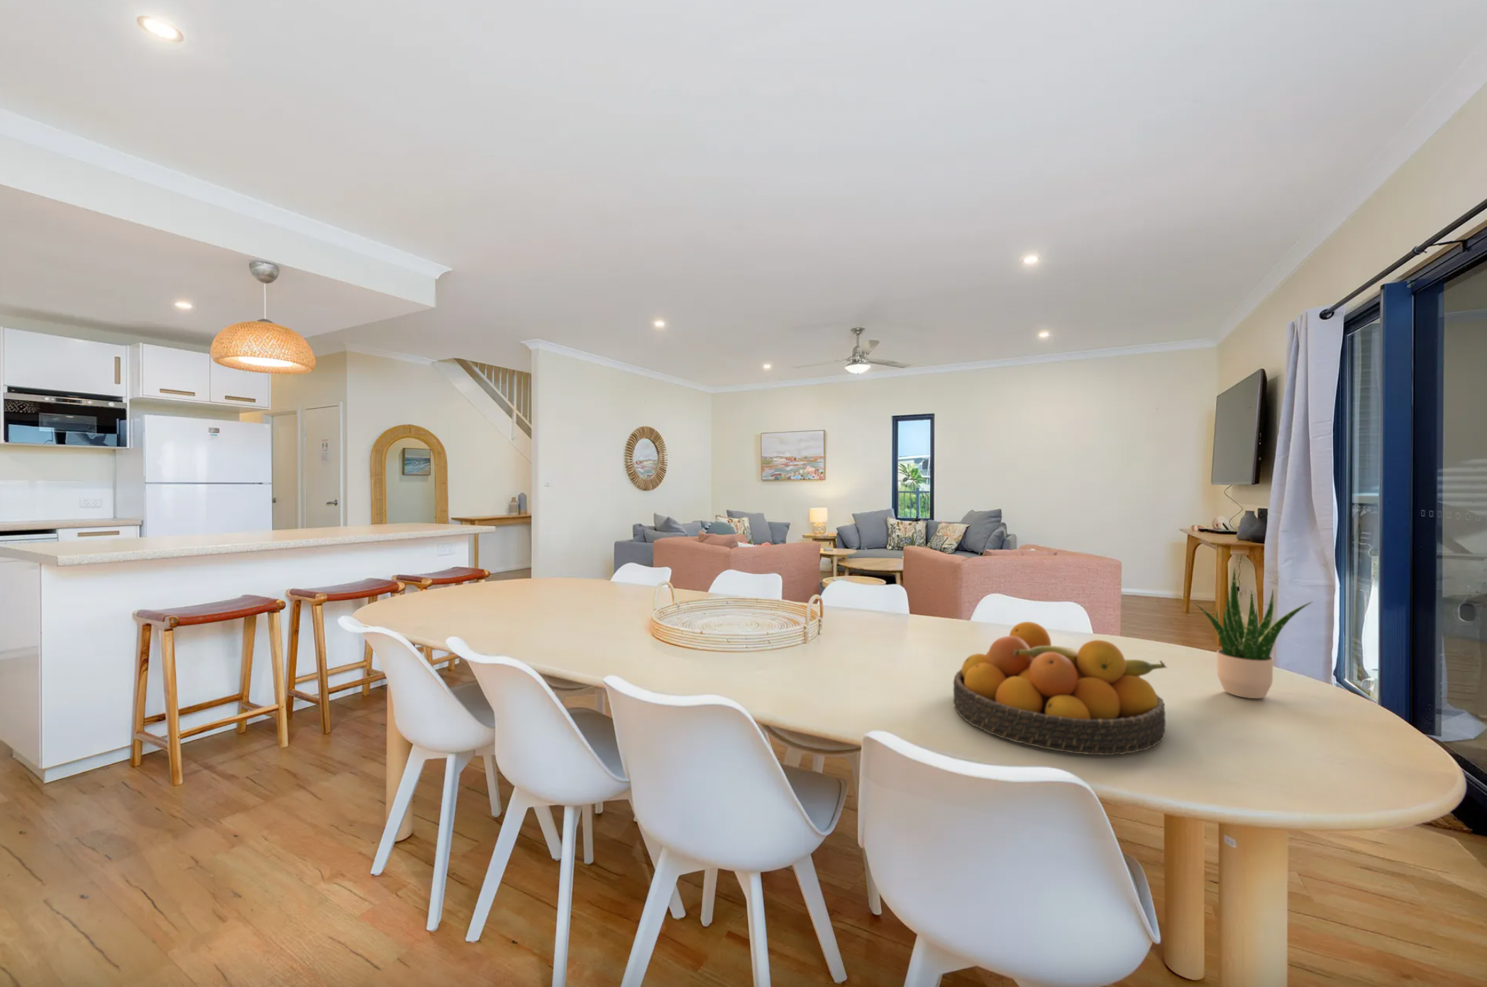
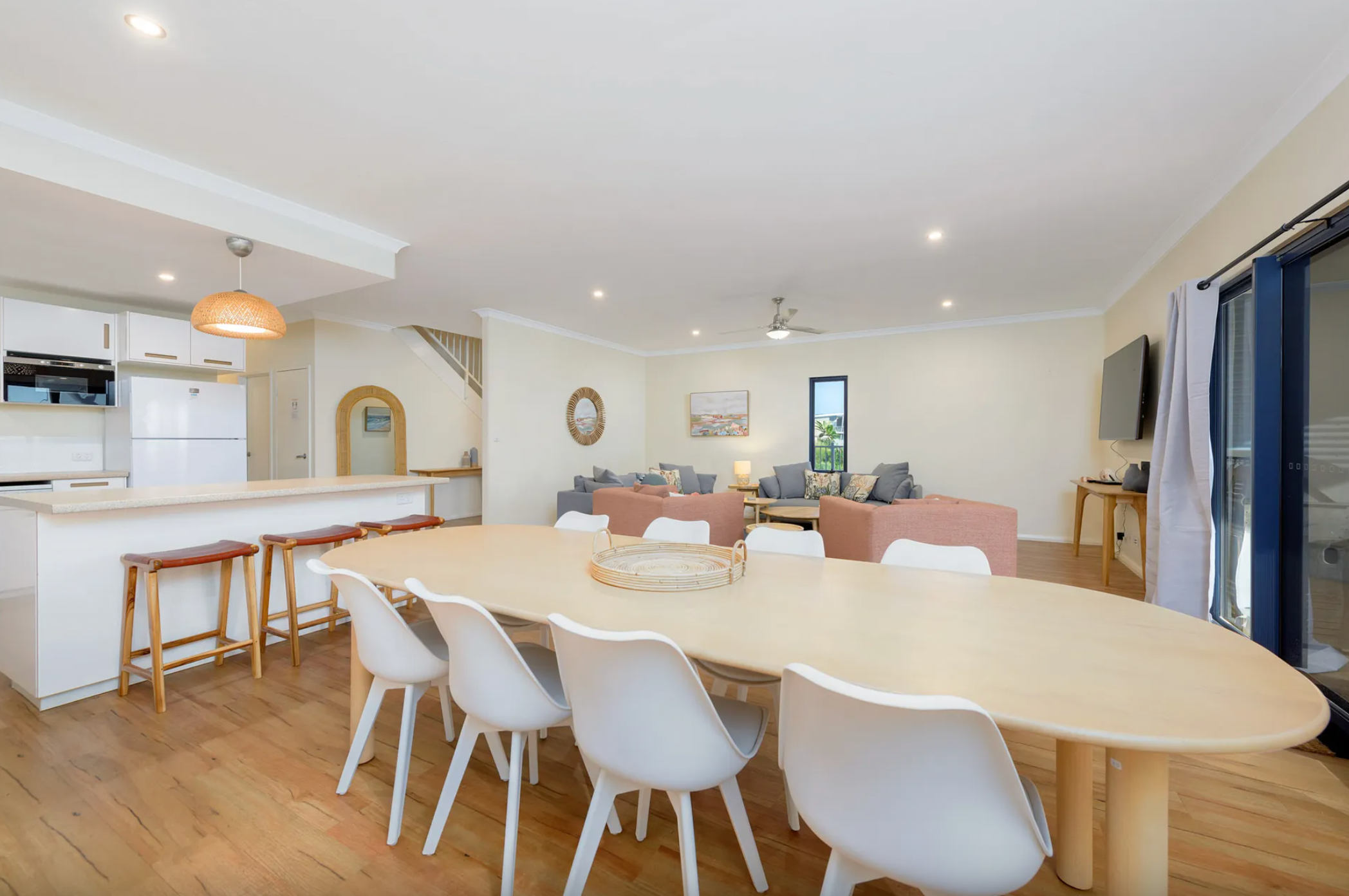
- fruit bowl [952,621,1167,756]
- potted plant [1194,567,1314,699]
